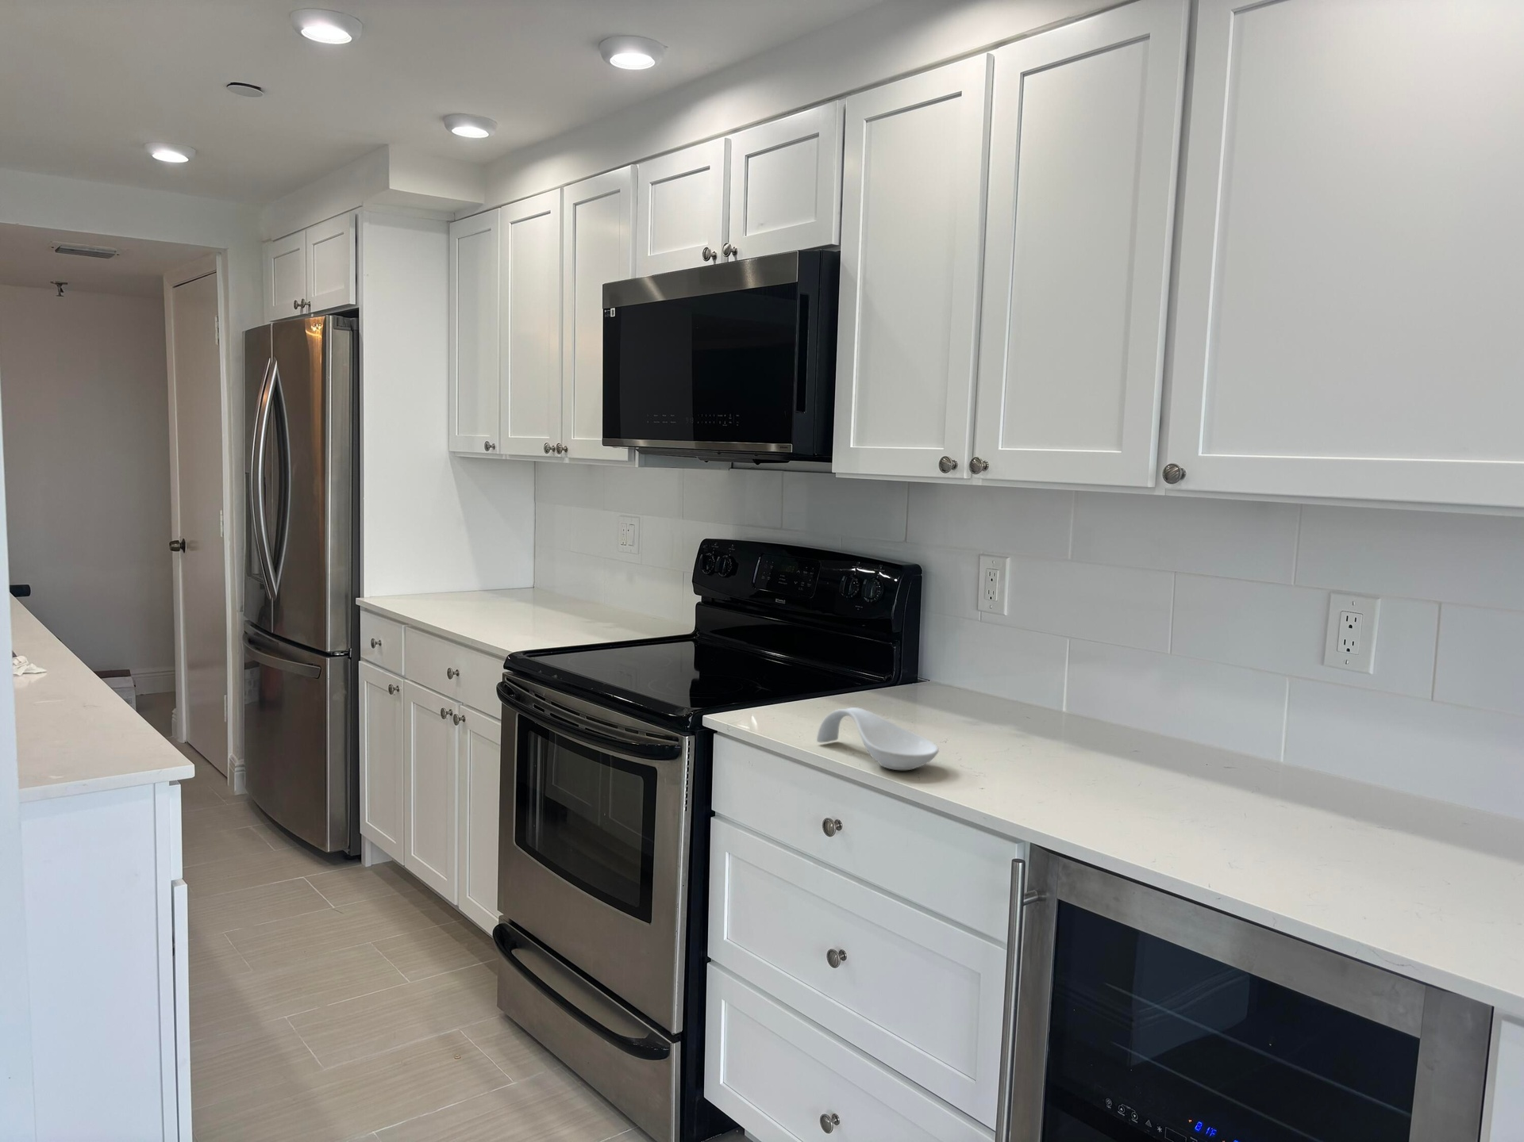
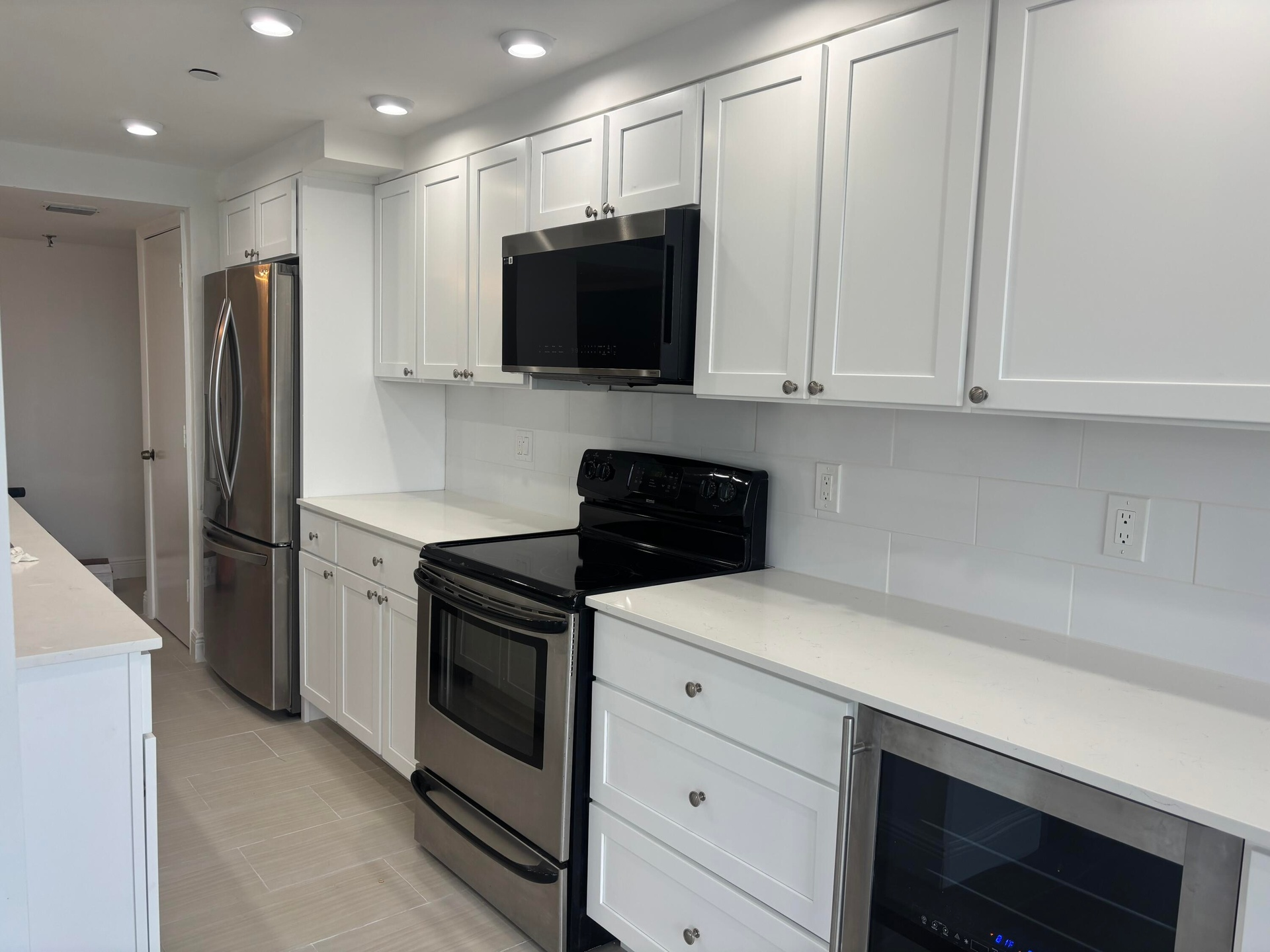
- spoon rest [816,707,940,771]
